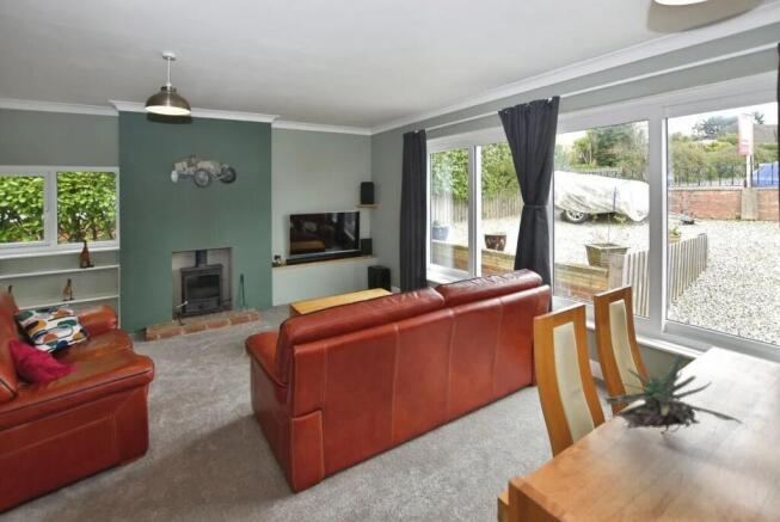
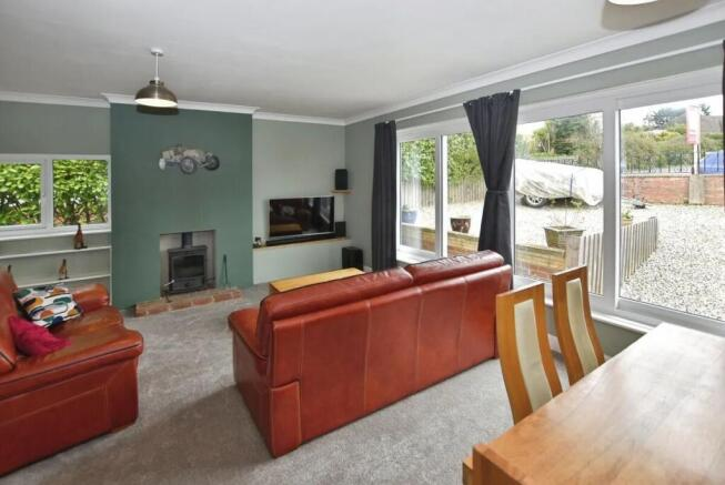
- plant [601,354,743,434]
